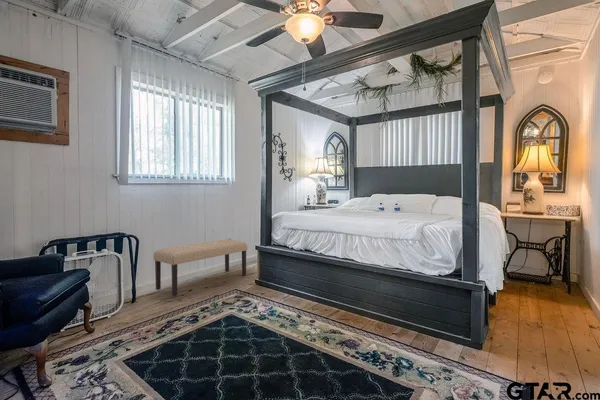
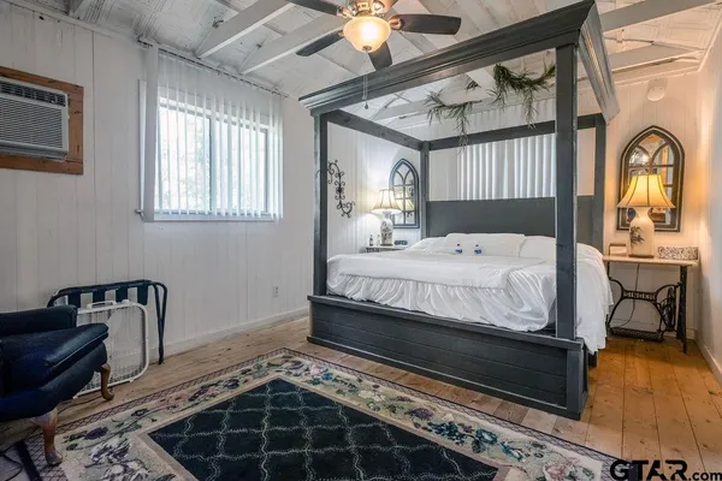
- bench [153,238,248,297]
